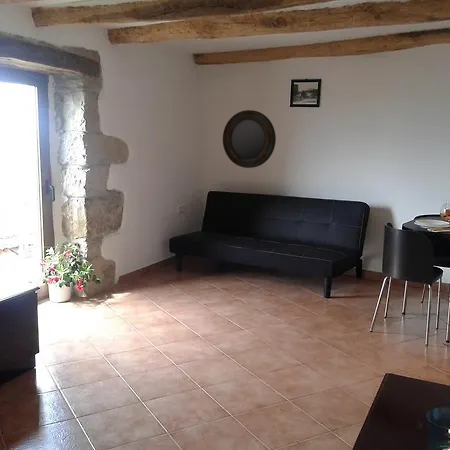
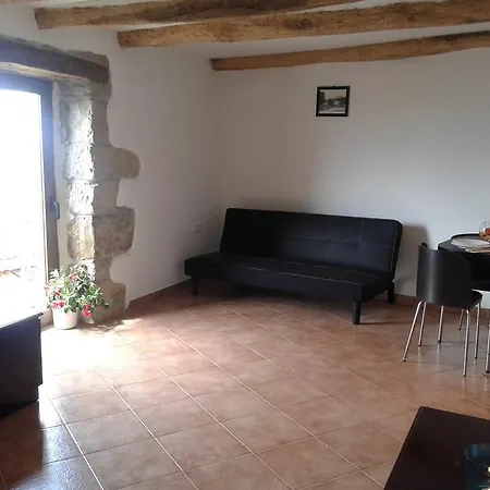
- home mirror [222,109,277,169]
